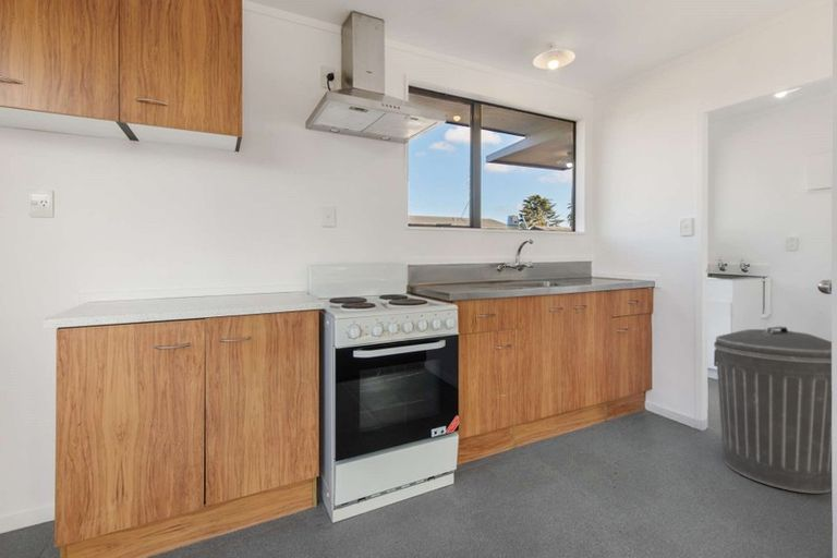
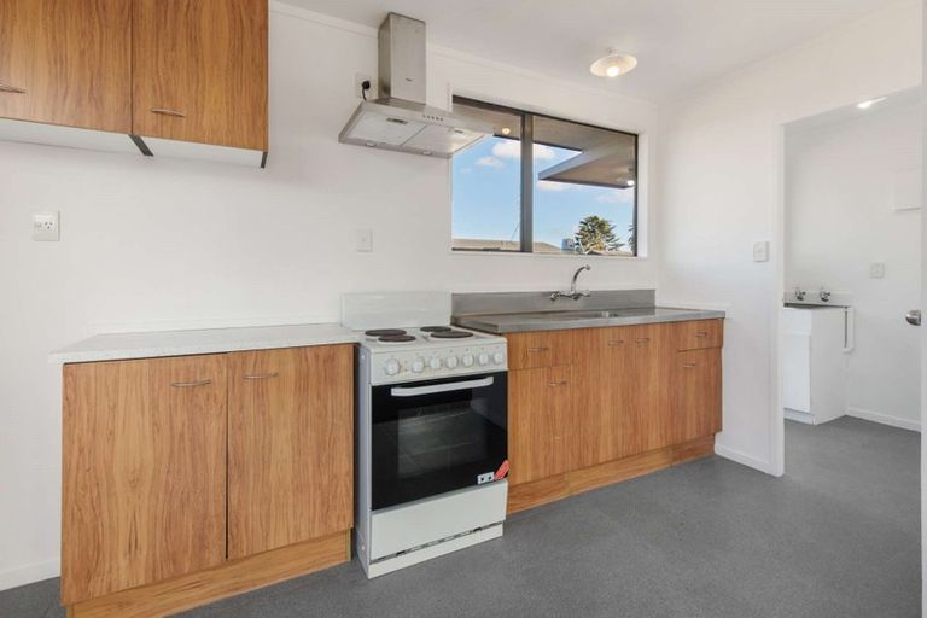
- trash can [713,325,833,495]
